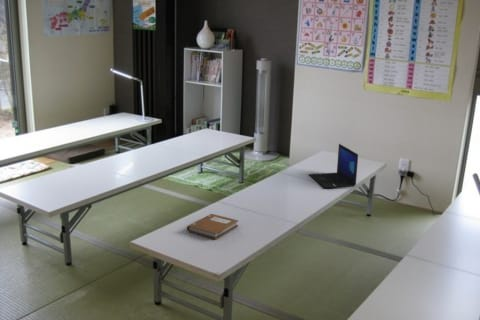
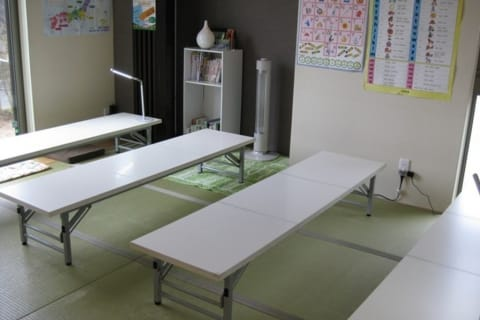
- laptop [308,143,359,189]
- notebook [186,213,240,240]
